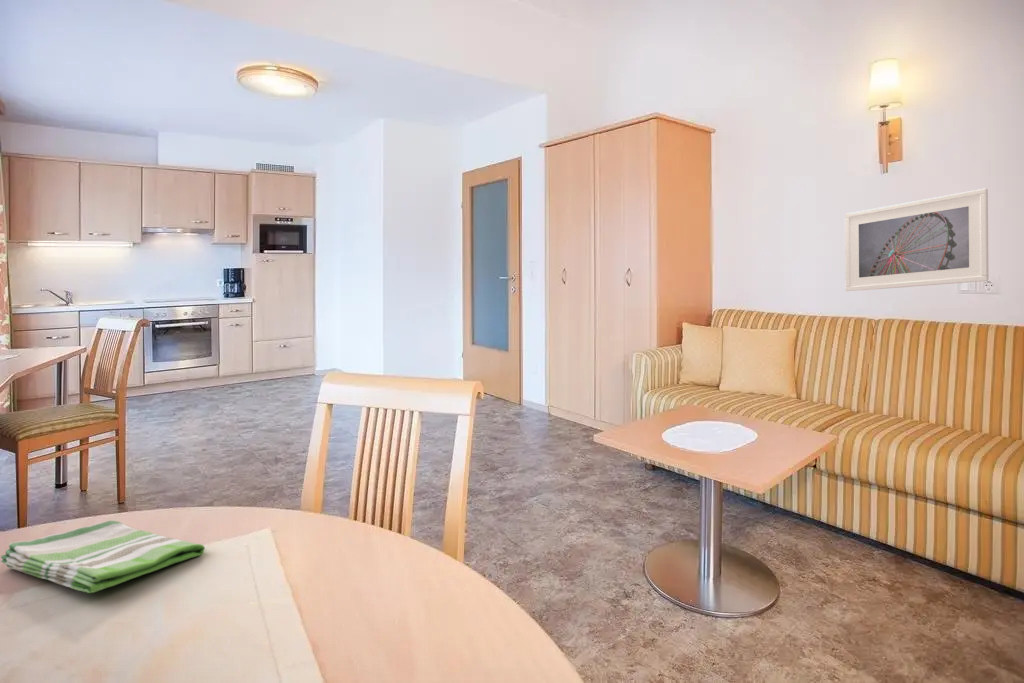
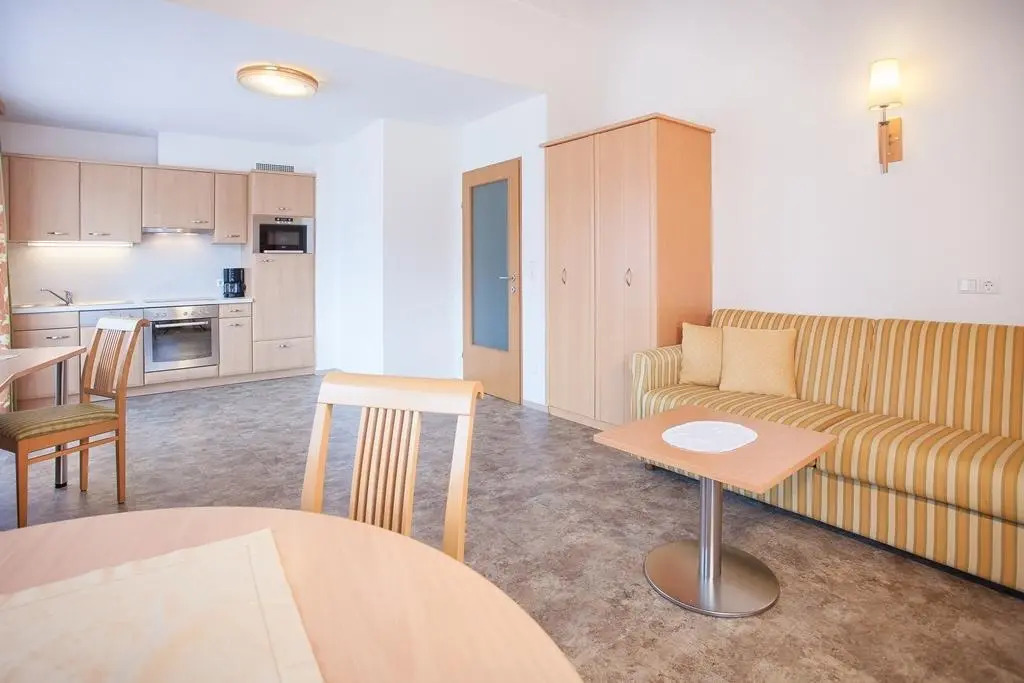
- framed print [844,188,990,292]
- dish towel [0,520,206,594]
